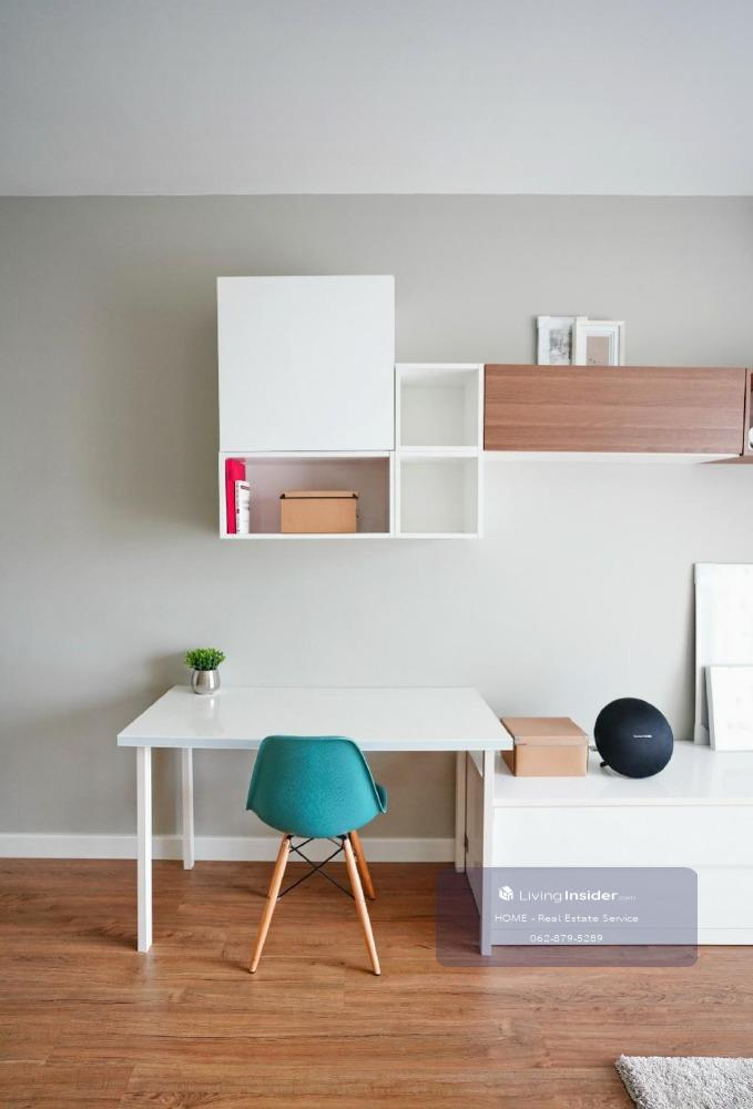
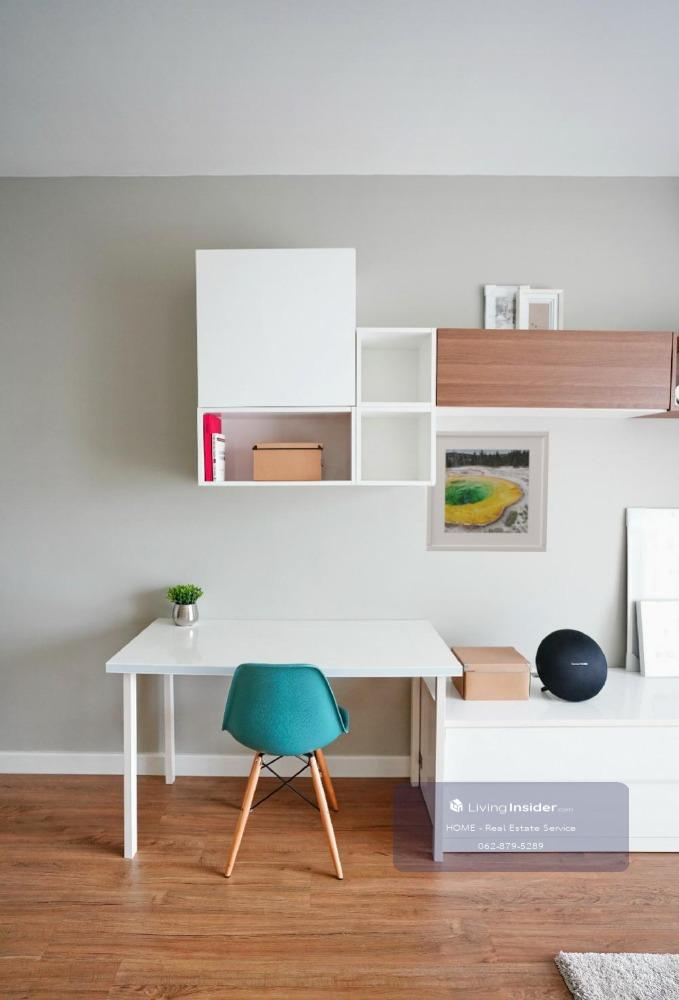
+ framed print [424,429,550,553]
